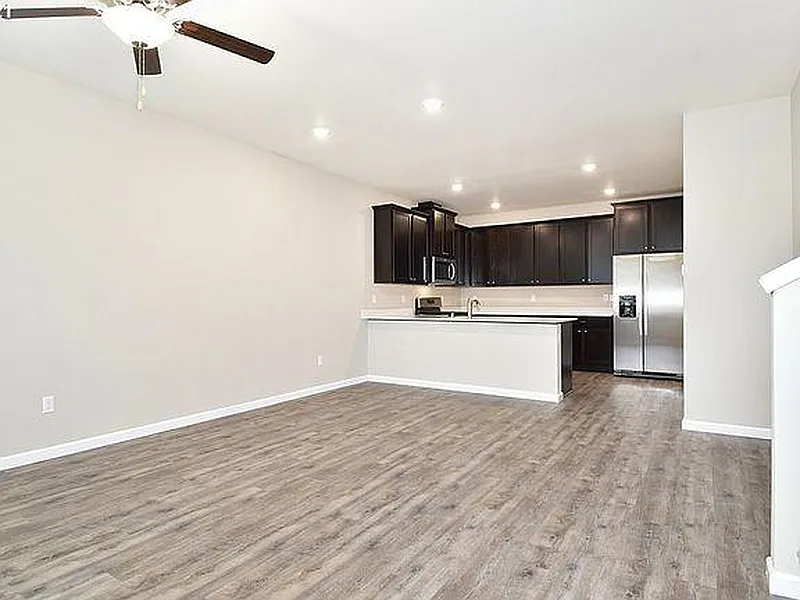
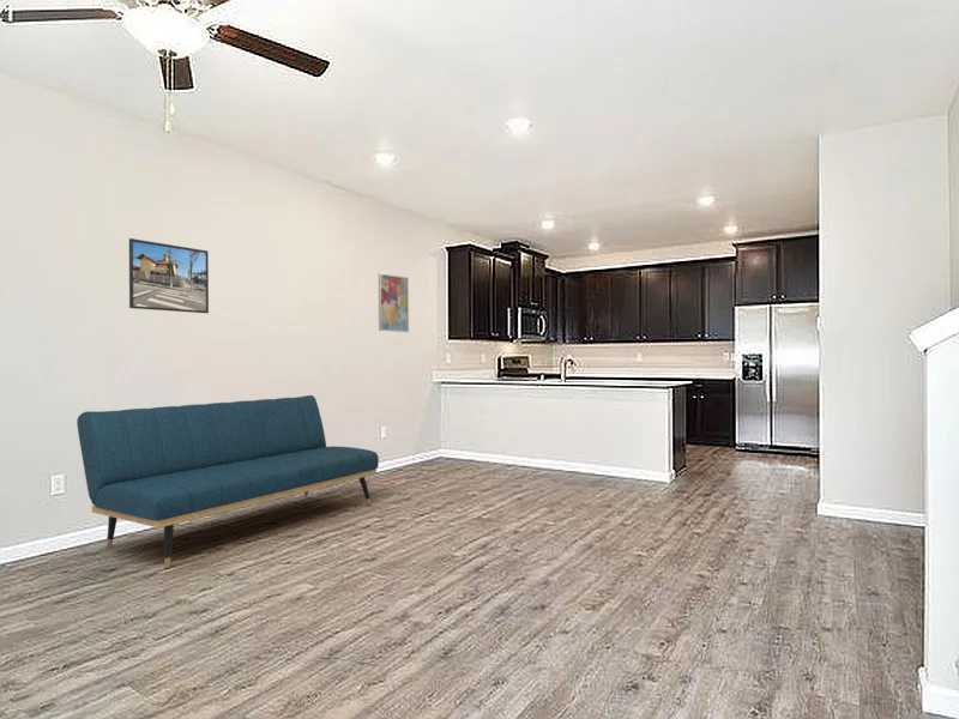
+ sofa [76,394,380,569]
+ wall art [378,272,410,333]
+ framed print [128,237,210,314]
